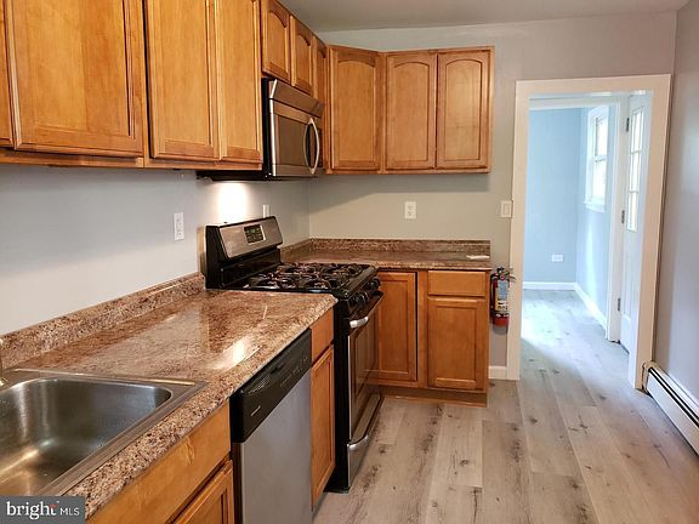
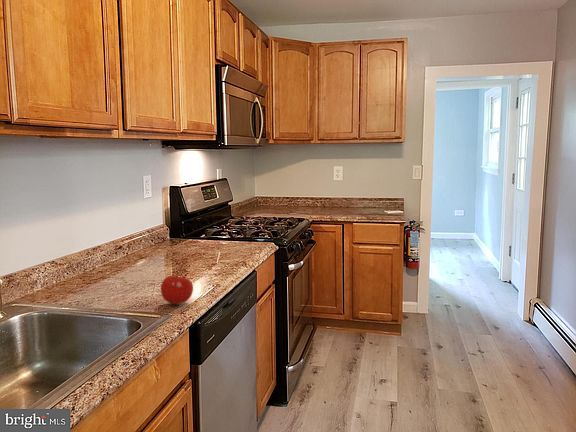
+ fruit [160,271,194,305]
